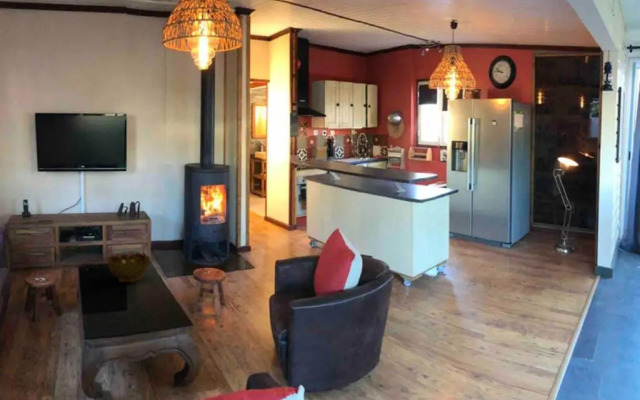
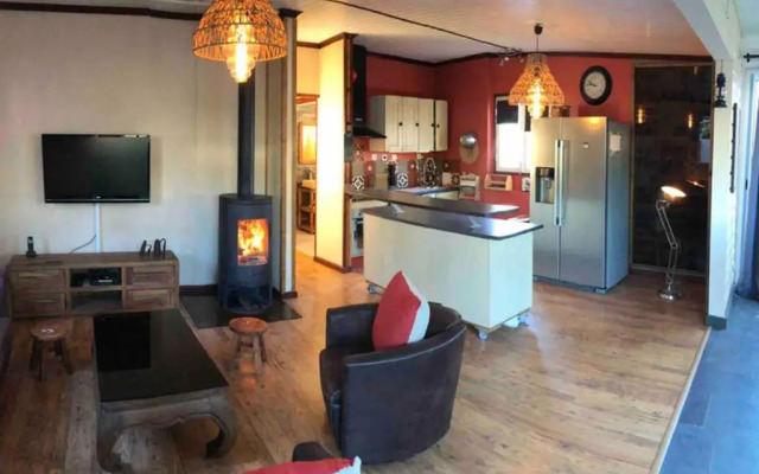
- decorative bowl [106,251,151,283]
